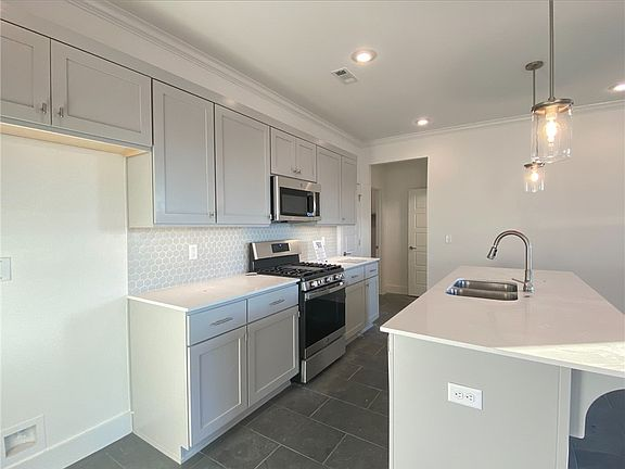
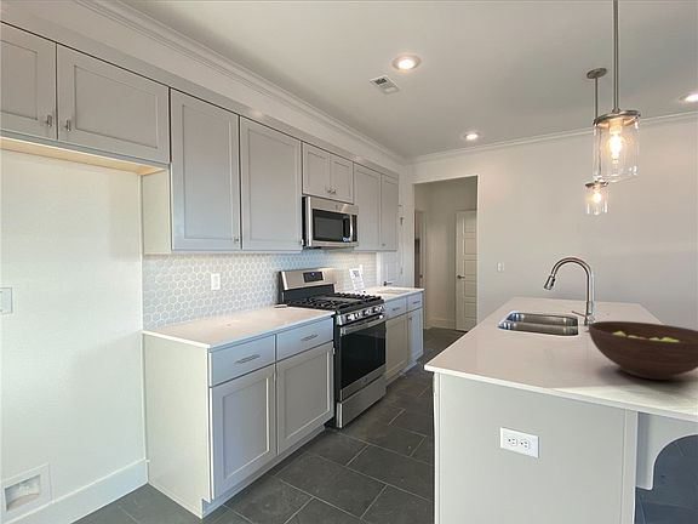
+ fruit bowl [588,320,698,381]
